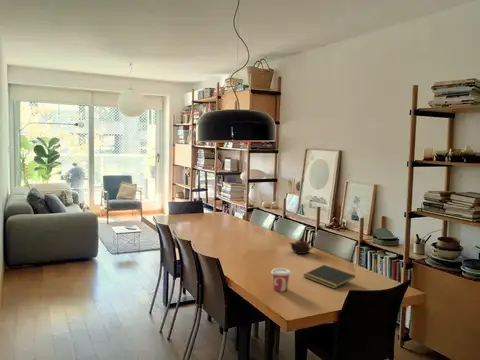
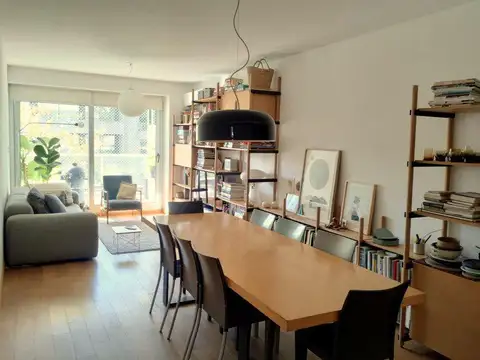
- notepad [302,264,356,290]
- cup [270,267,292,292]
- teapot [289,237,315,255]
